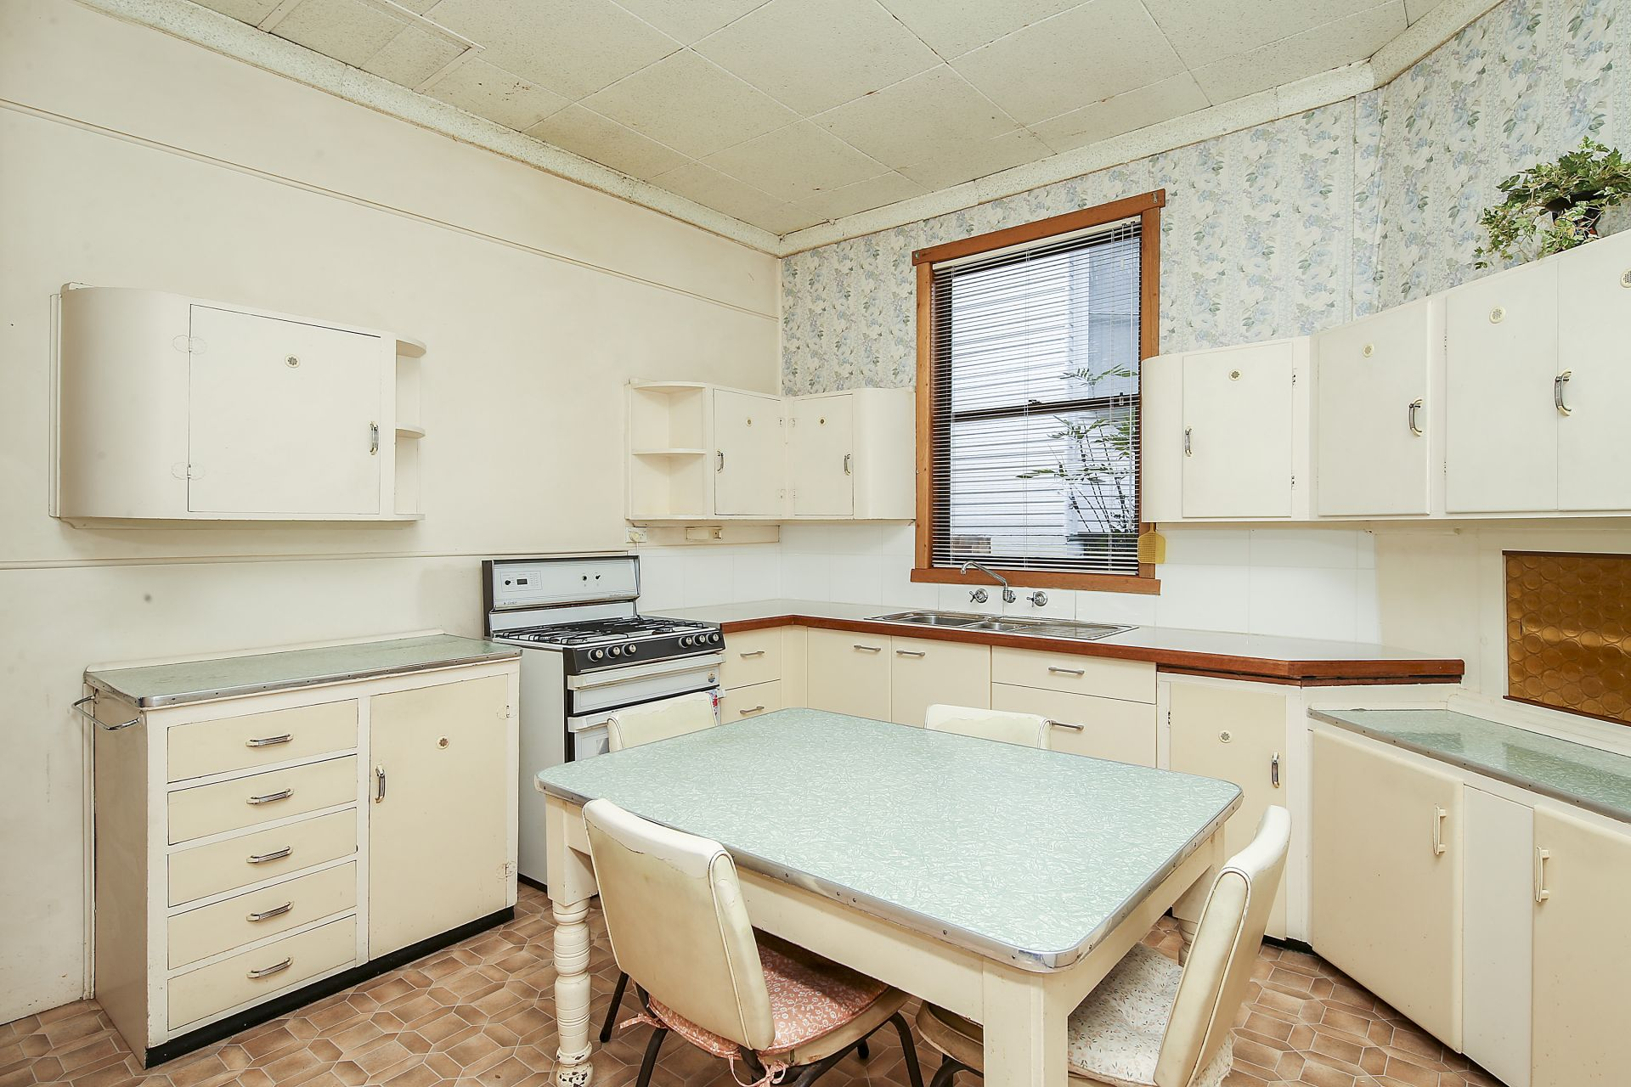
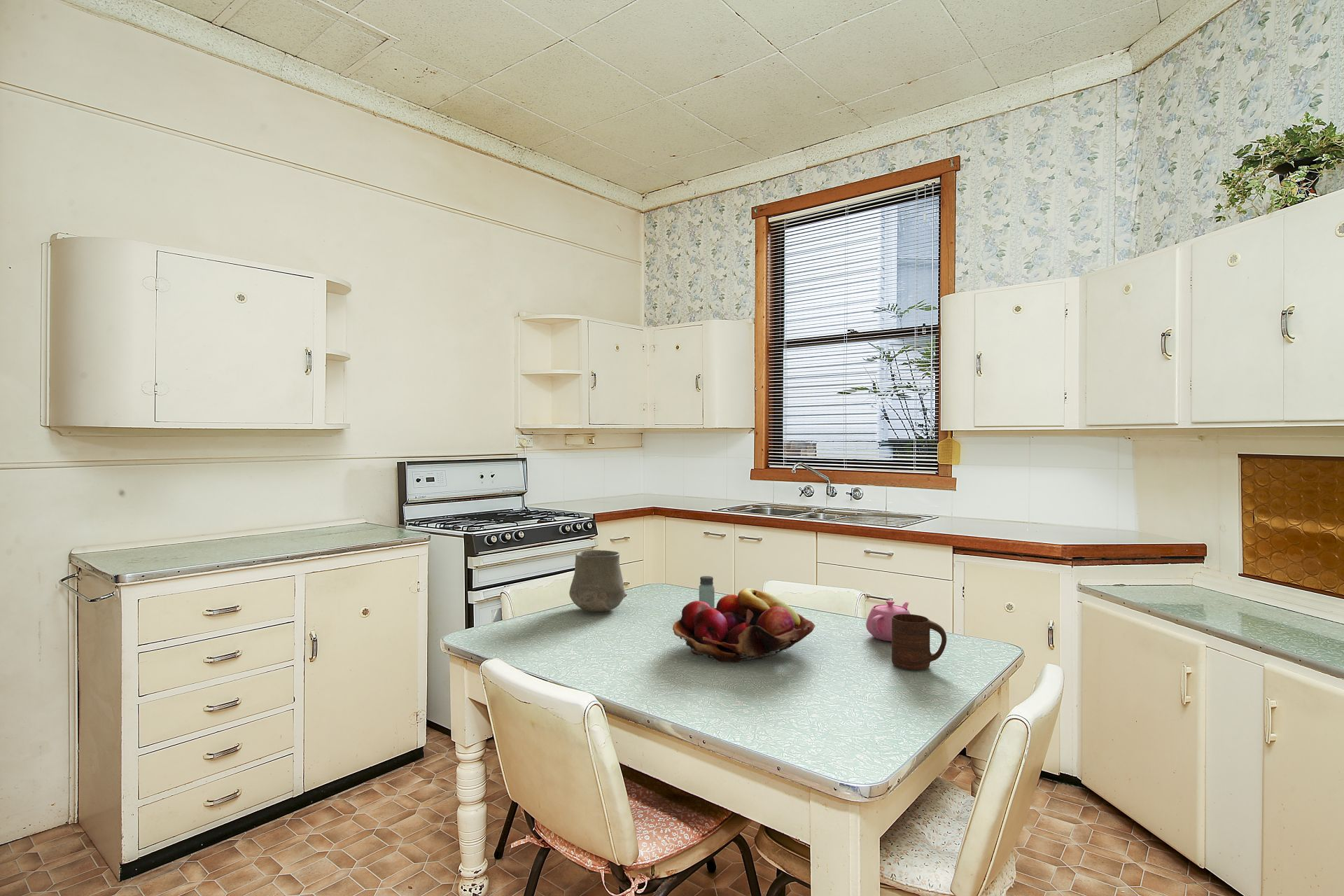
+ fruit basket [672,587,816,663]
+ teapot [865,600,911,642]
+ saltshaker [699,575,715,608]
+ cup [891,613,947,671]
+ ceramic cup [568,549,628,612]
